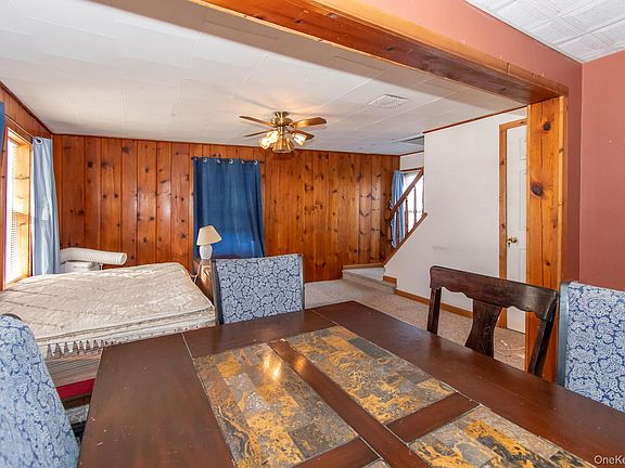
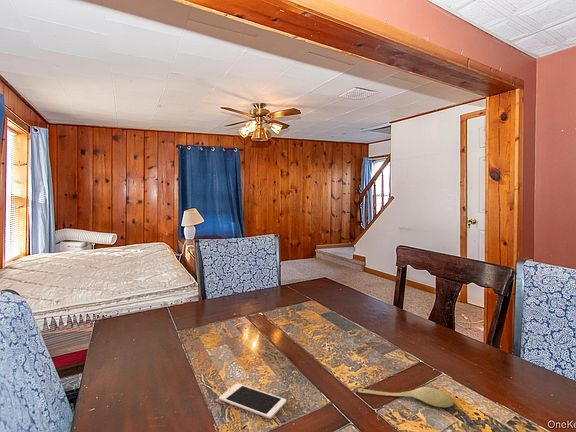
+ spoon [357,386,455,408]
+ cell phone [218,383,287,420]
